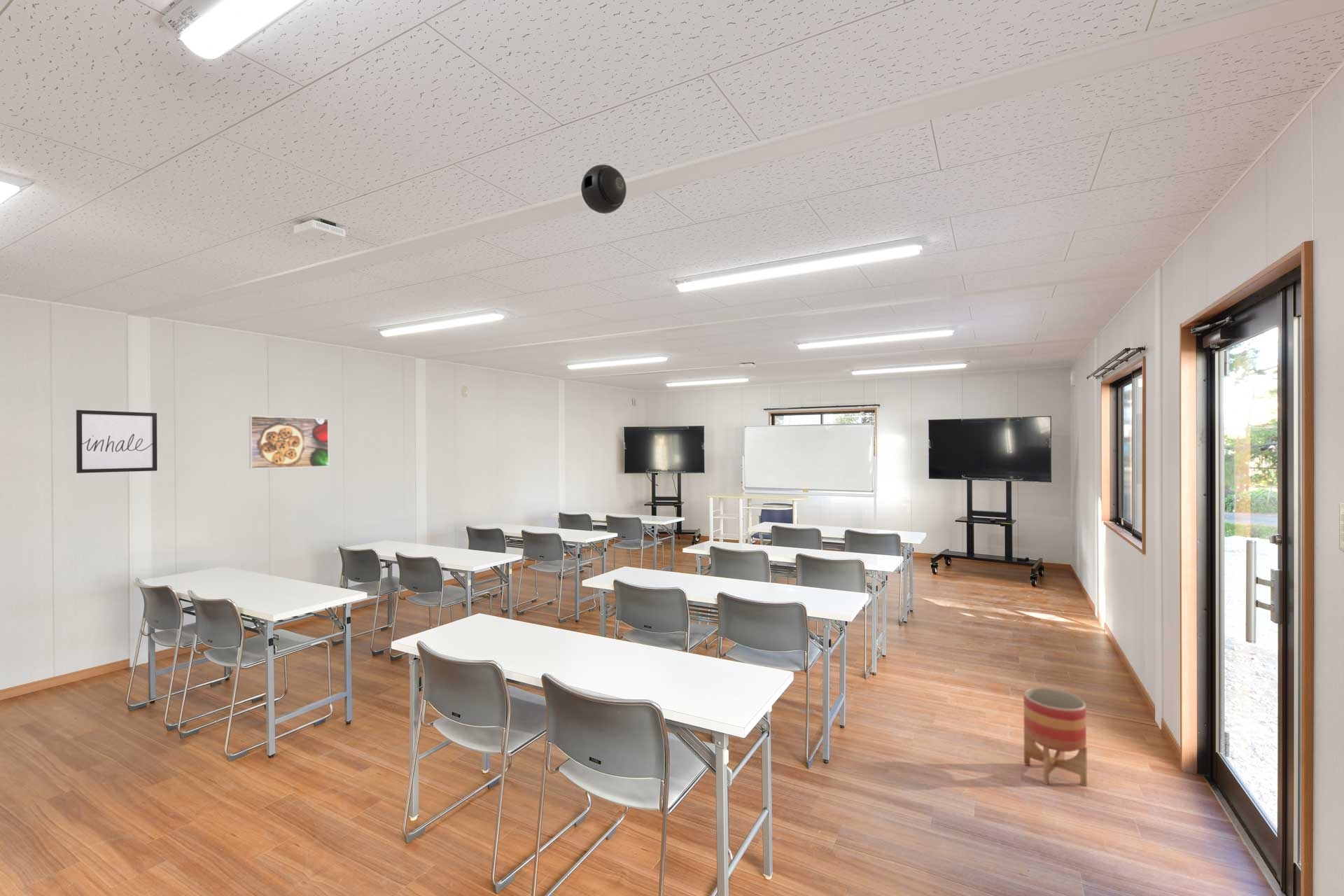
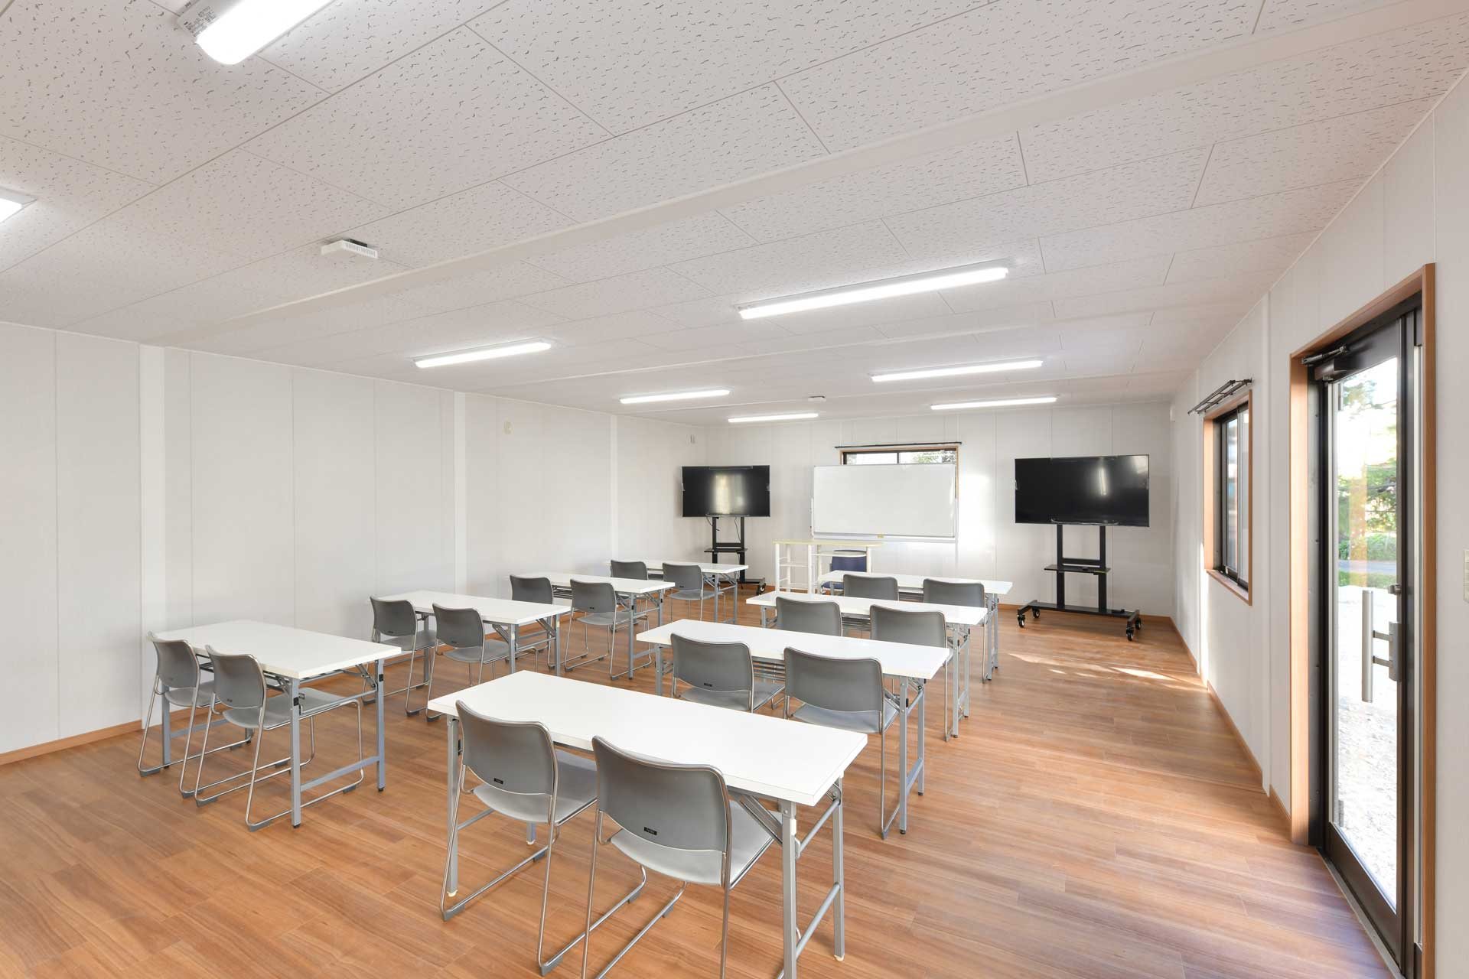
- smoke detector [580,164,627,214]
- planter [1023,687,1088,787]
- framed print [248,415,329,470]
- wall art [76,409,158,474]
